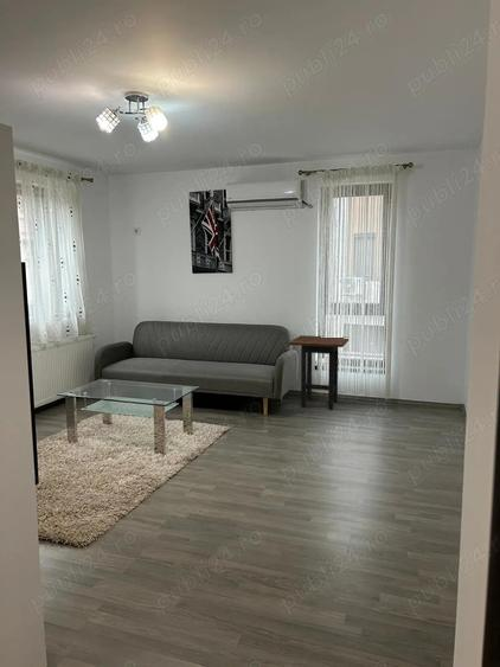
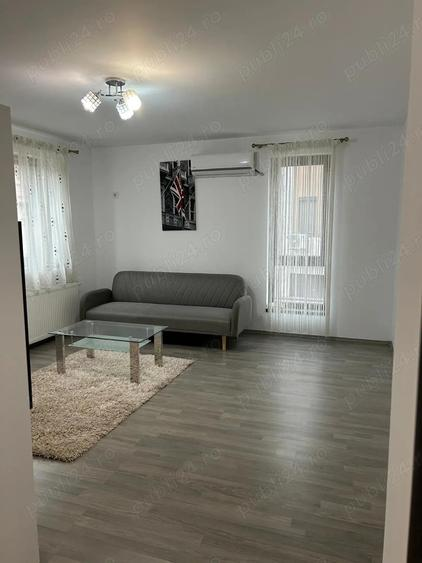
- side table [288,334,350,411]
